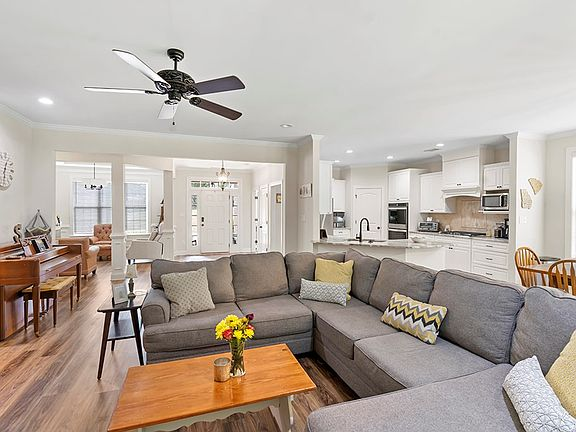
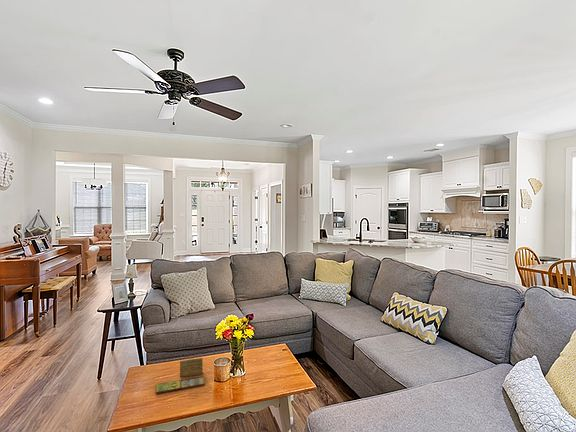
+ board game [155,357,206,394]
